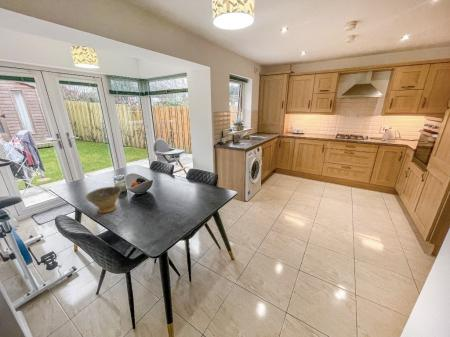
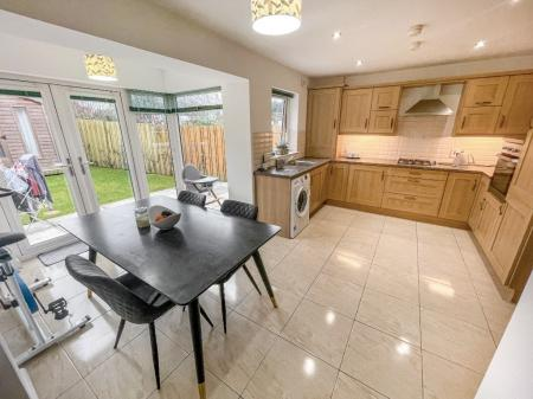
- bowl [84,186,123,214]
